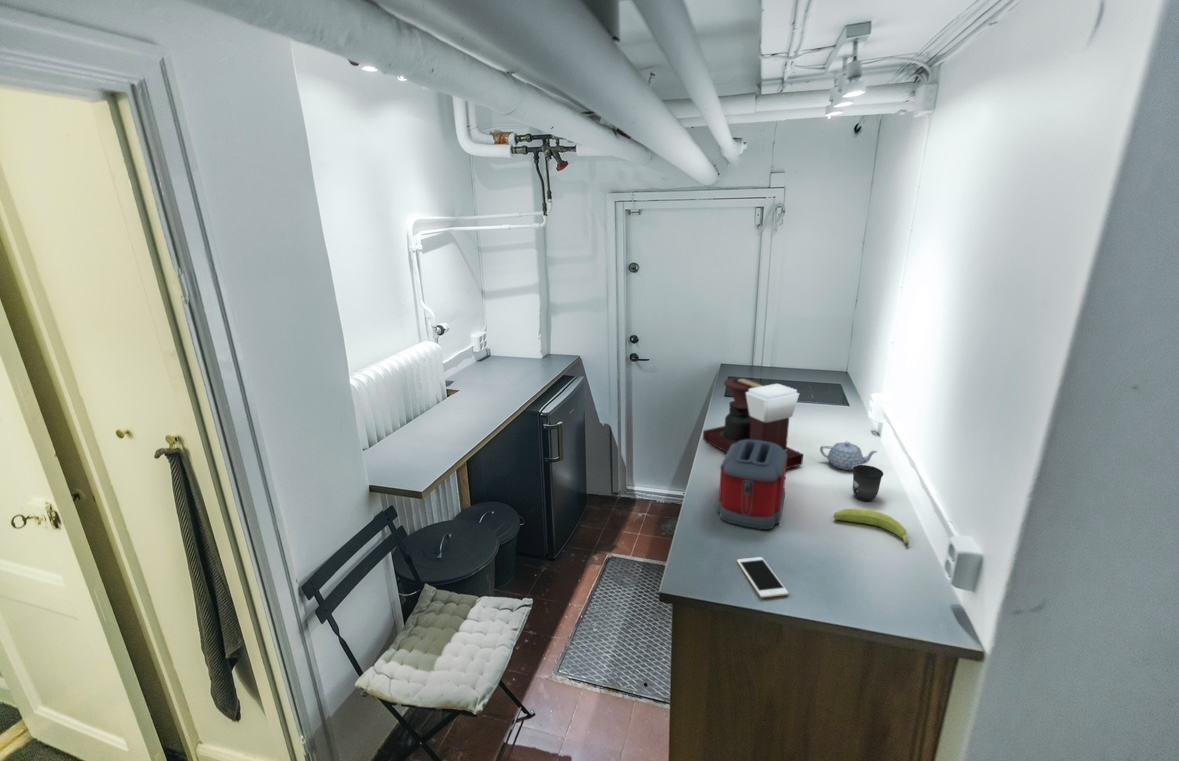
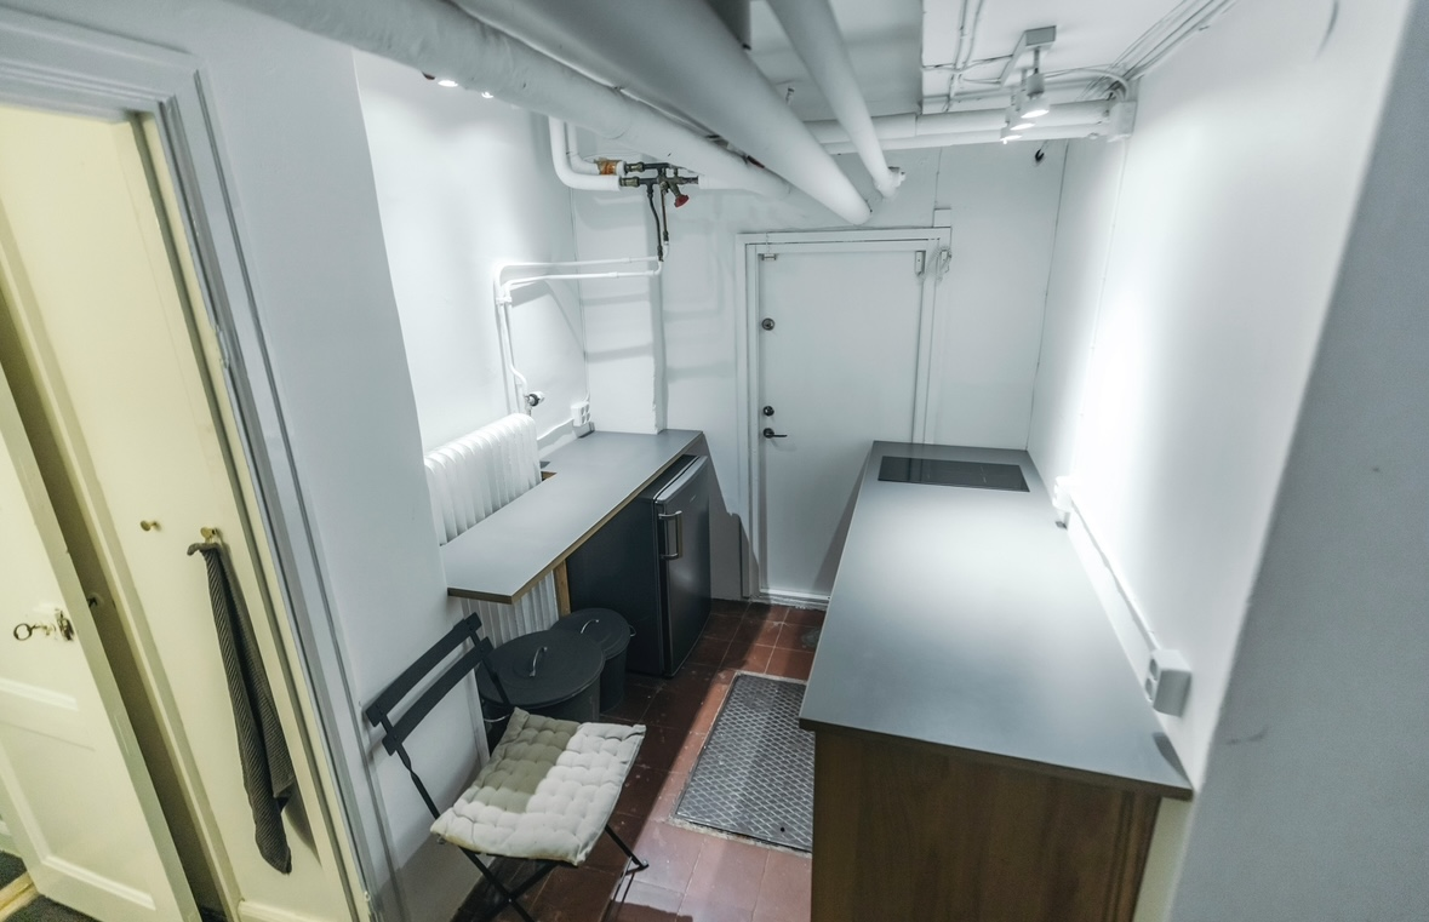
- cell phone [736,556,790,599]
- teapot [819,441,879,471]
- toaster [716,439,787,530]
- fruit [833,508,910,547]
- mug [852,464,884,502]
- coffee maker [702,377,804,470]
